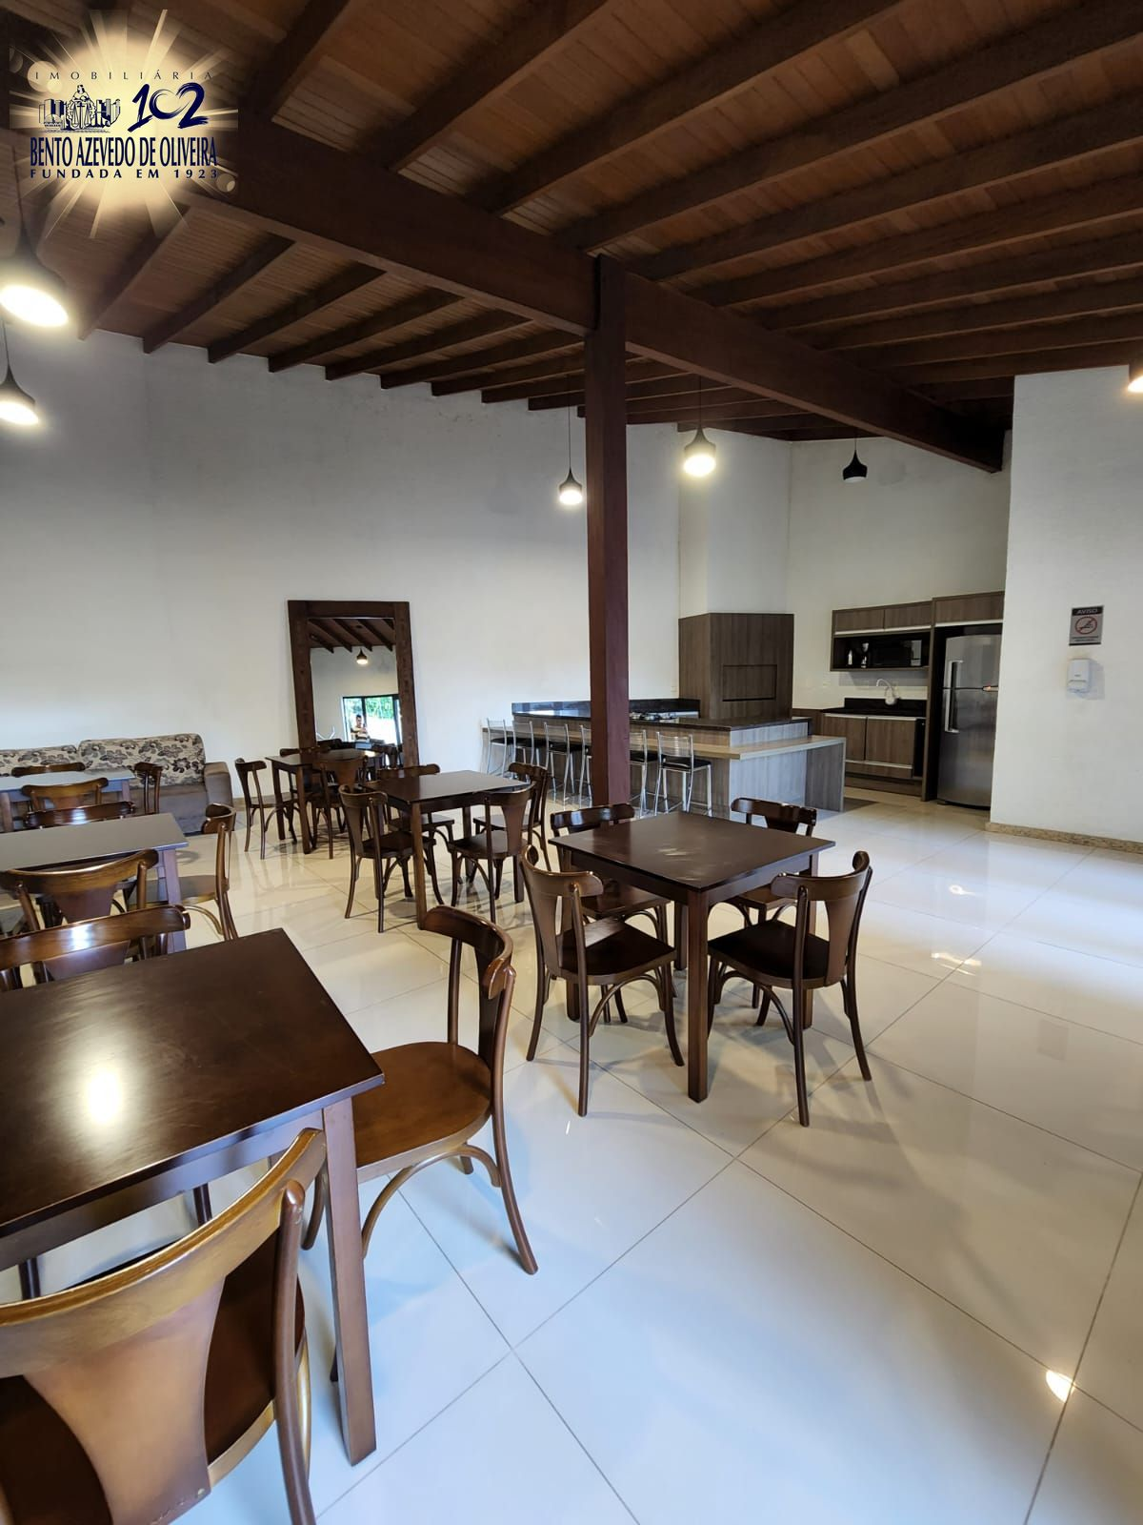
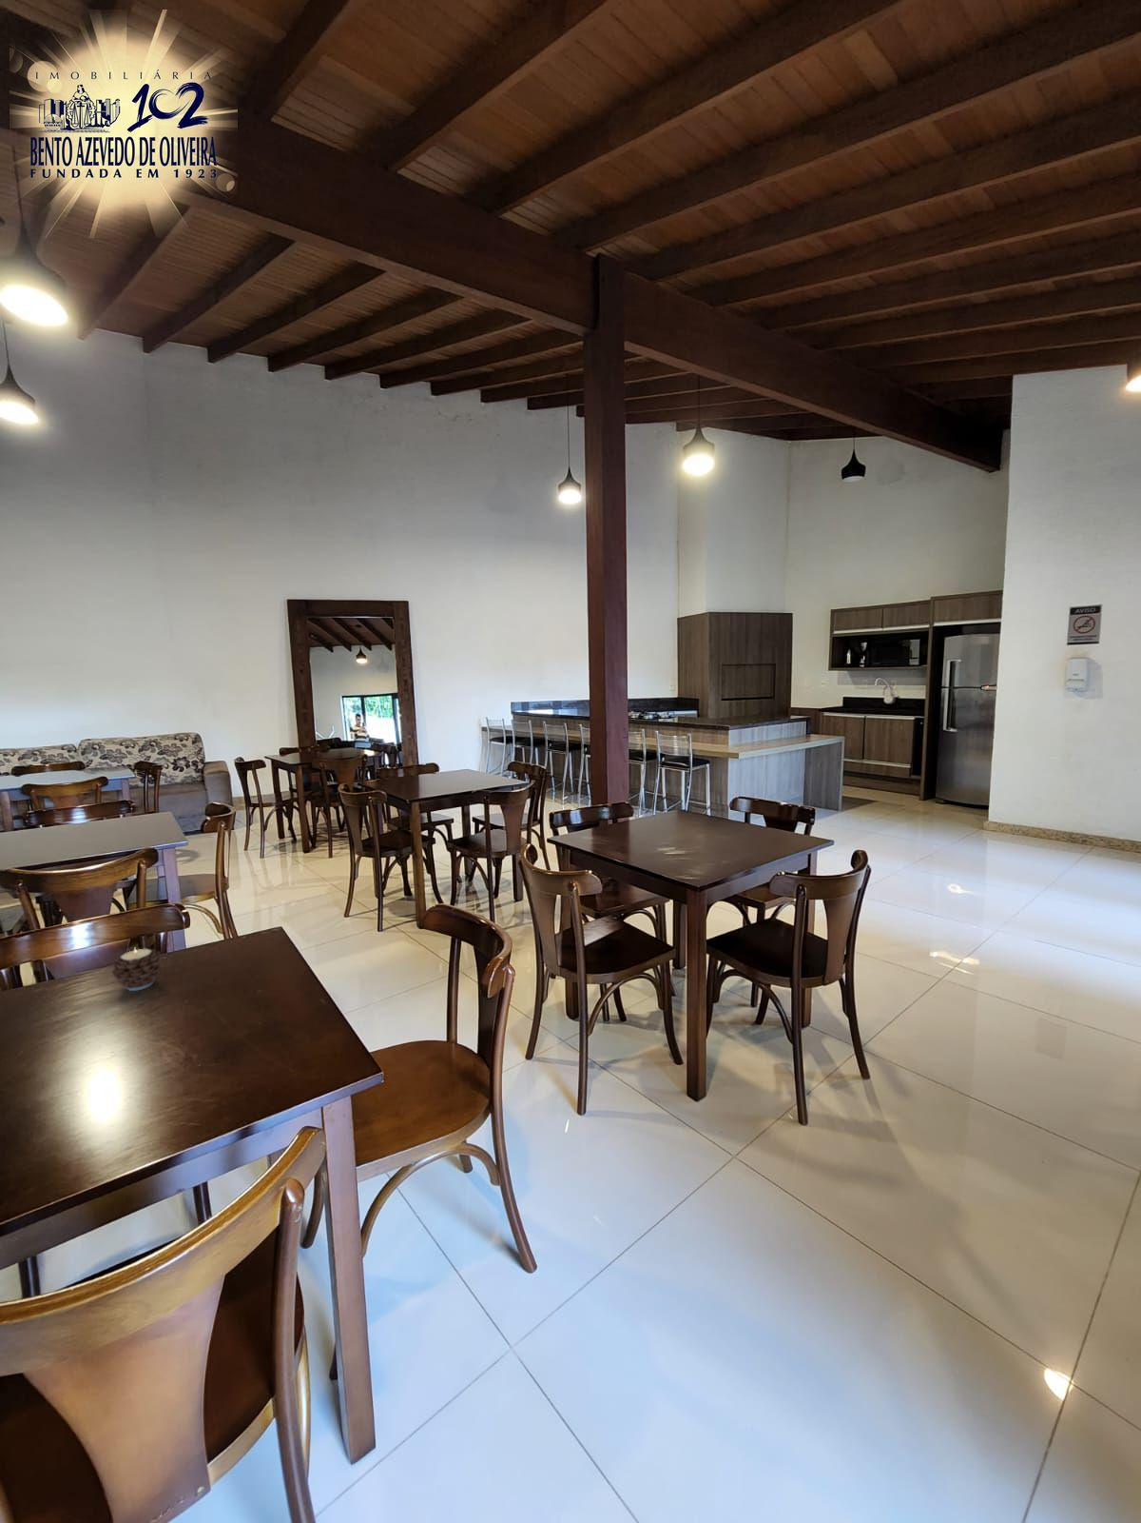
+ candle [111,947,163,992]
